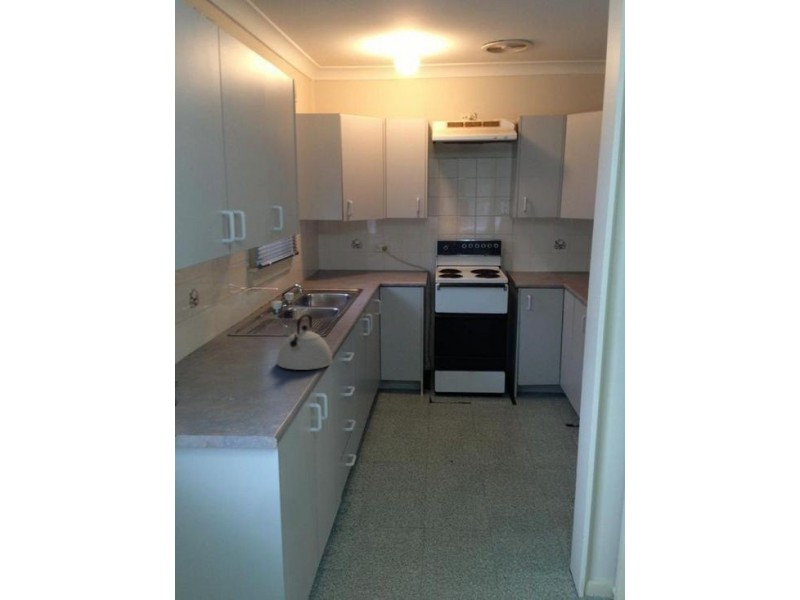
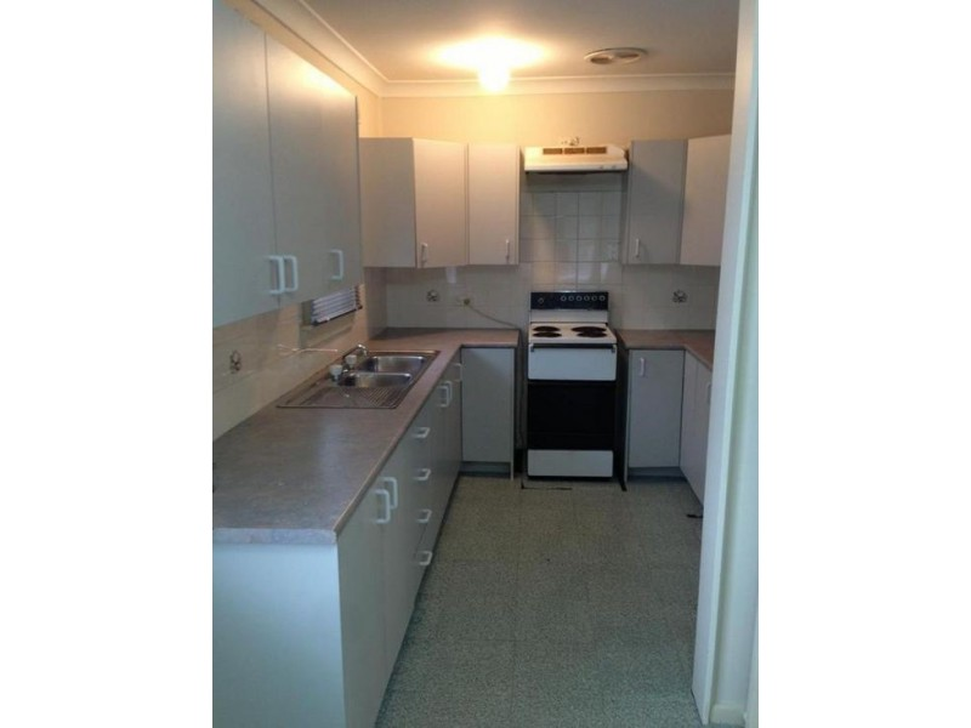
- kettle [276,313,334,371]
